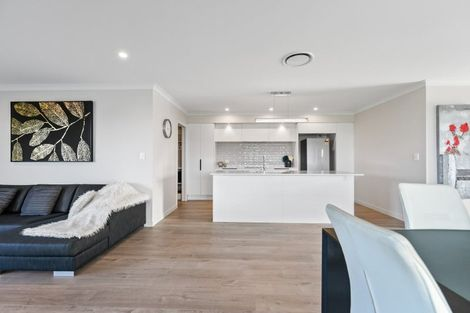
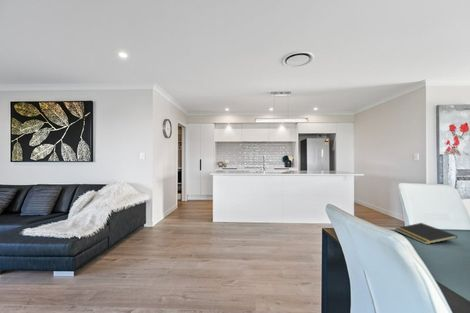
+ notepad [394,222,458,245]
